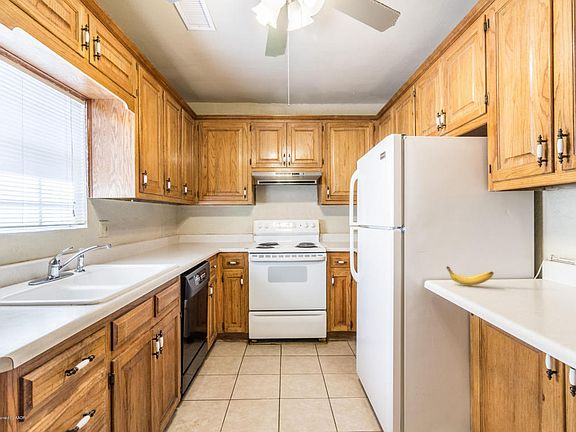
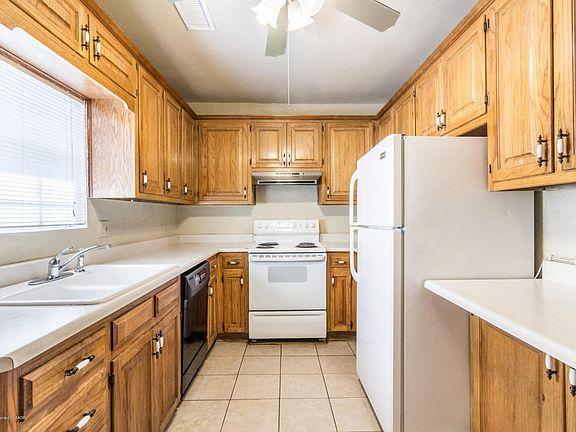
- banana [445,265,495,287]
